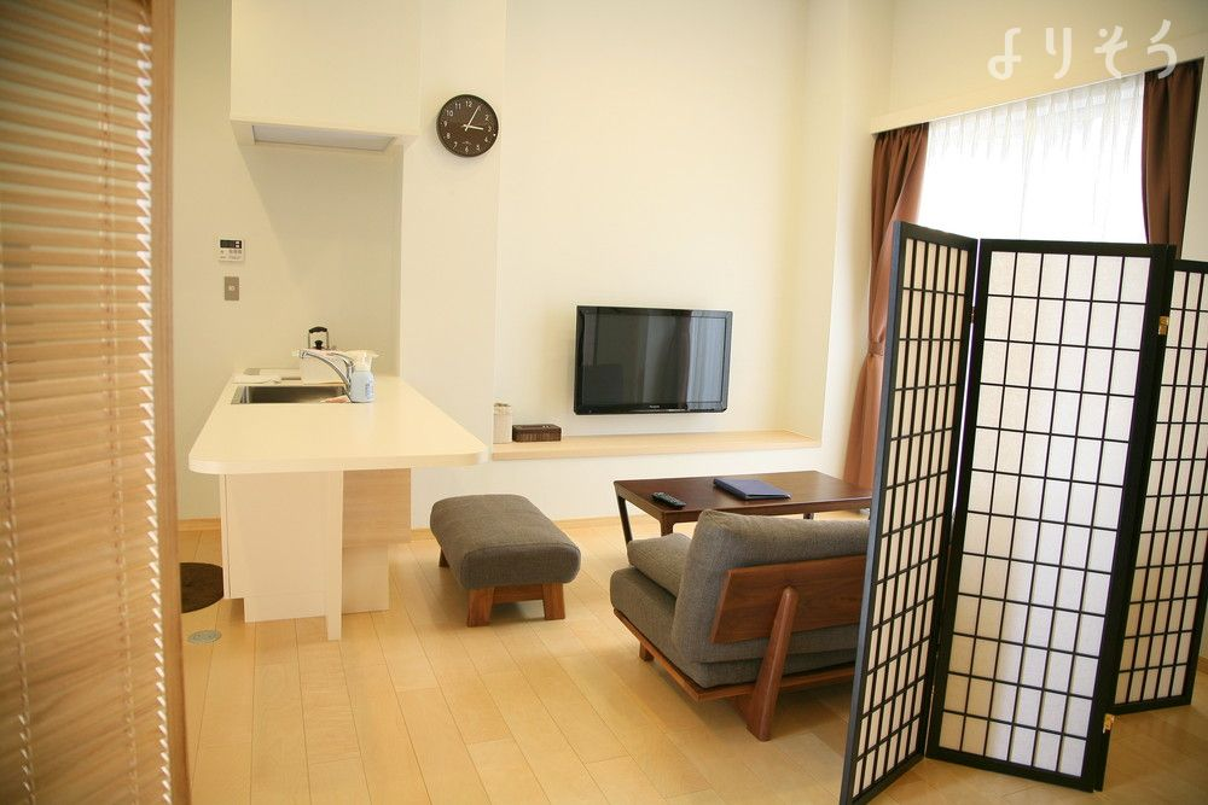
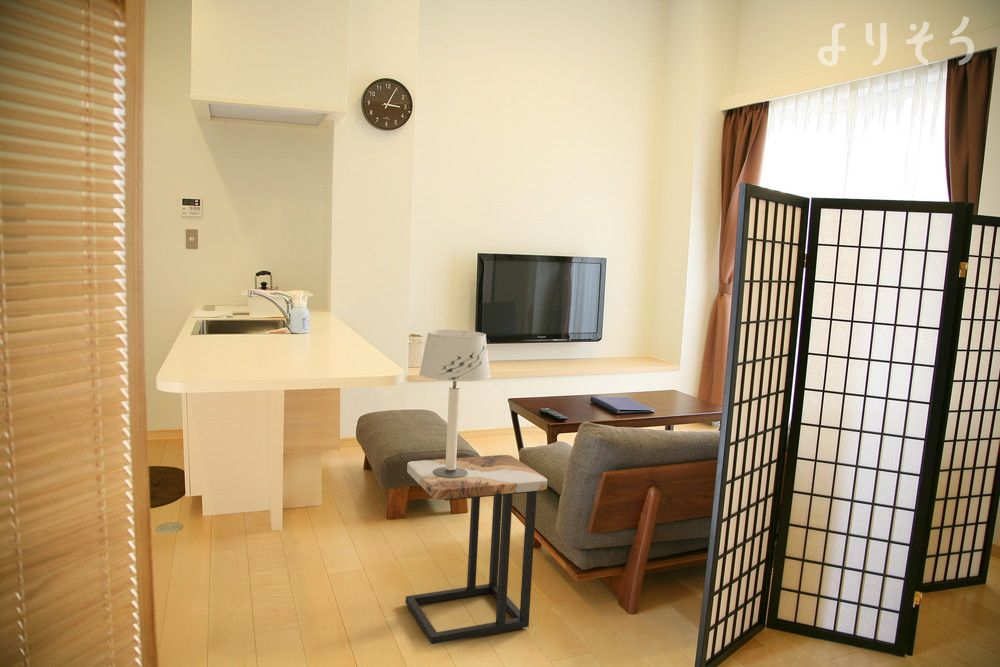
+ table lamp [418,329,492,478]
+ side table [405,454,548,646]
